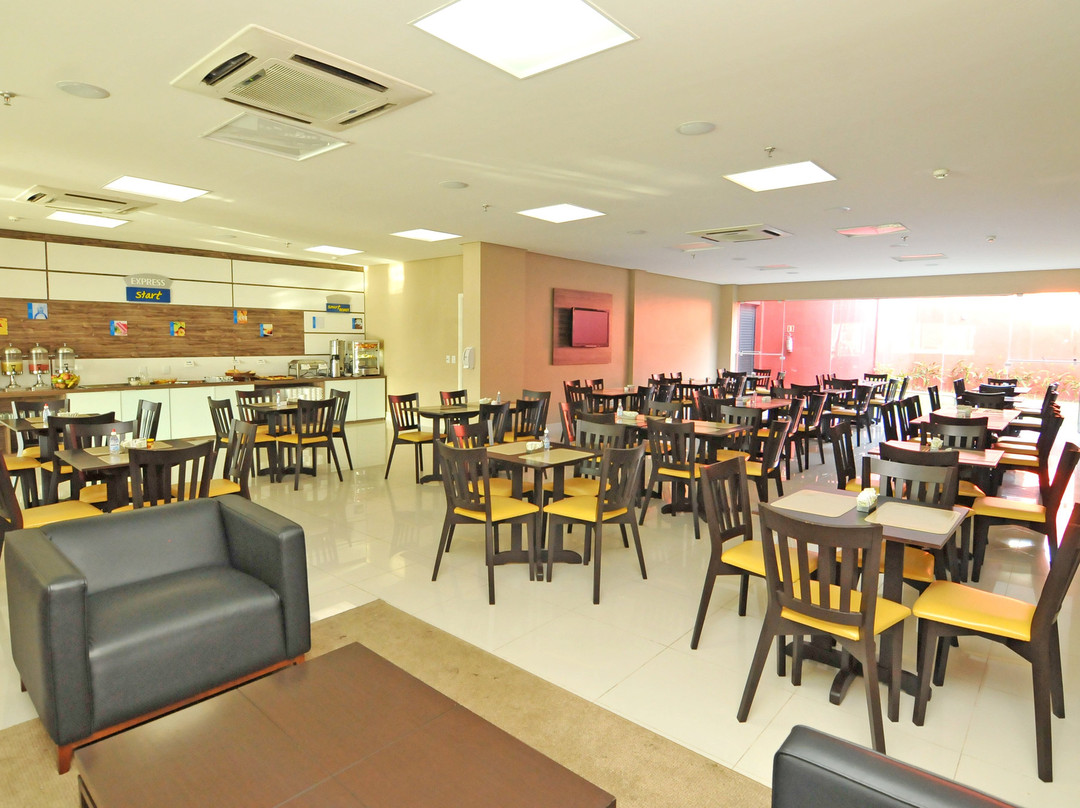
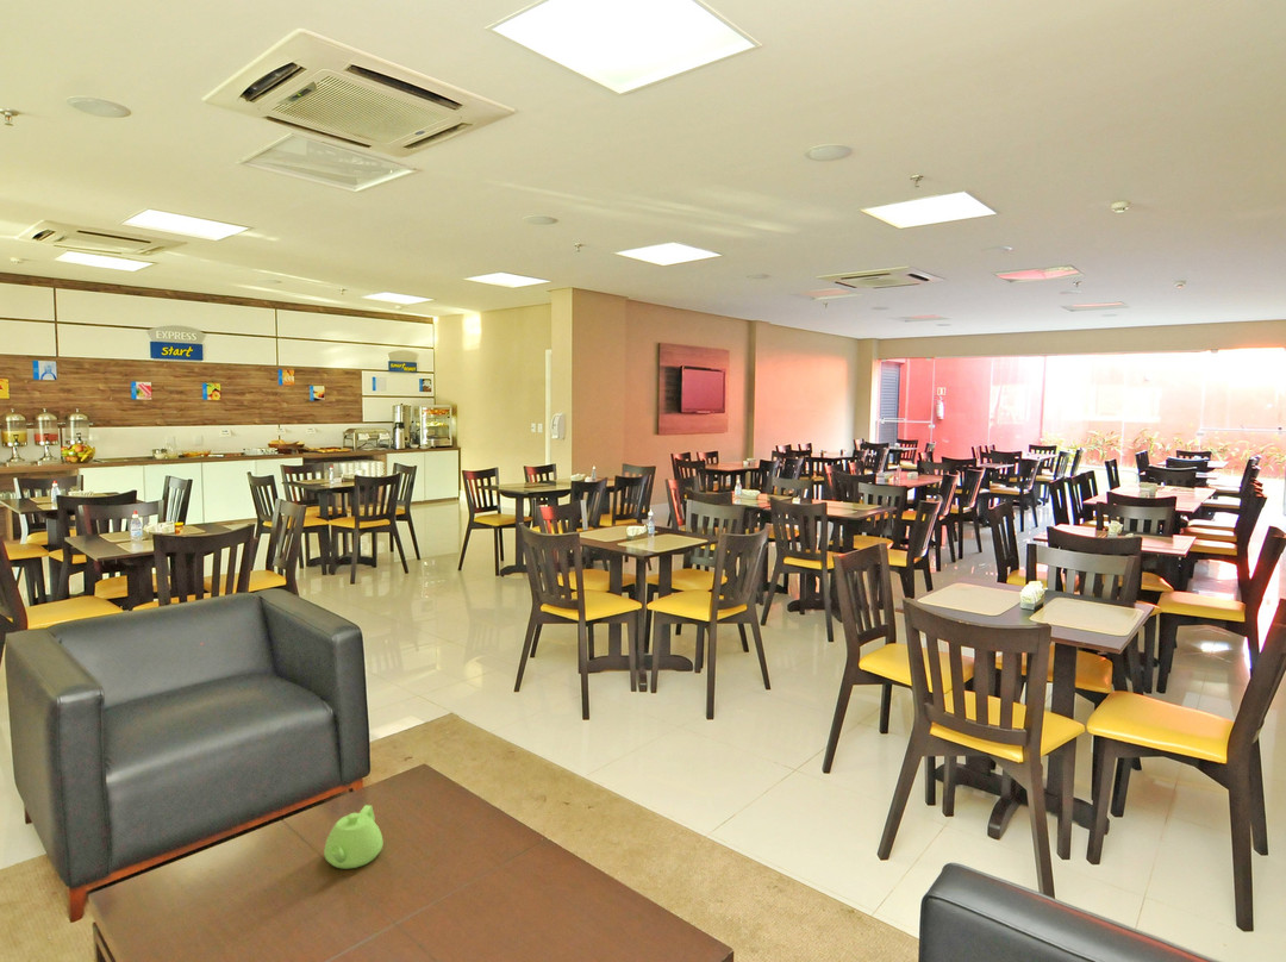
+ teapot [323,804,385,870]
